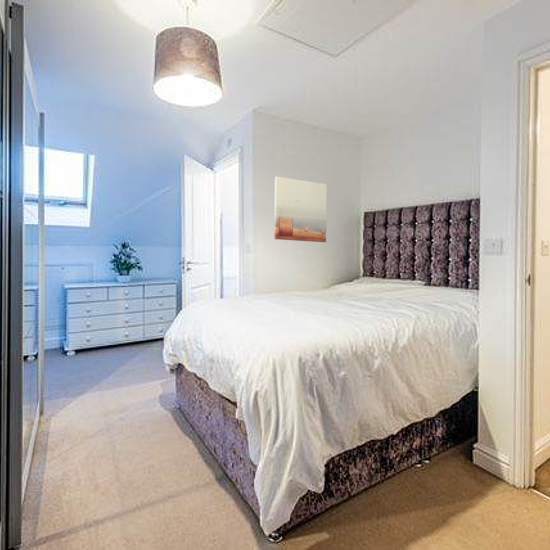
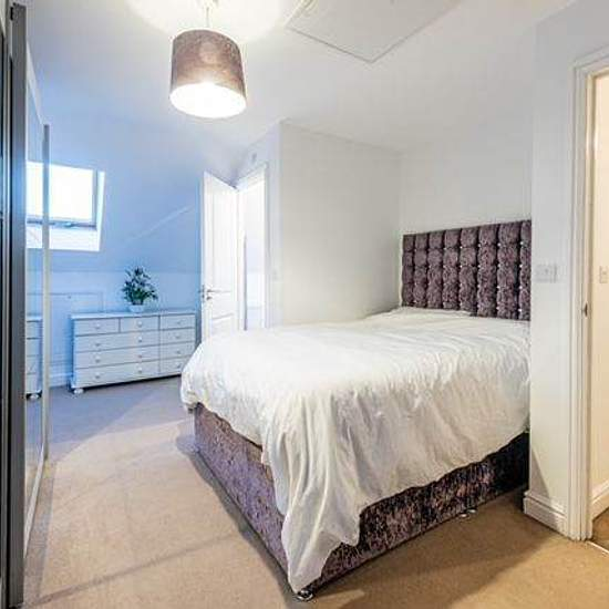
- wall art [273,176,328,243]
